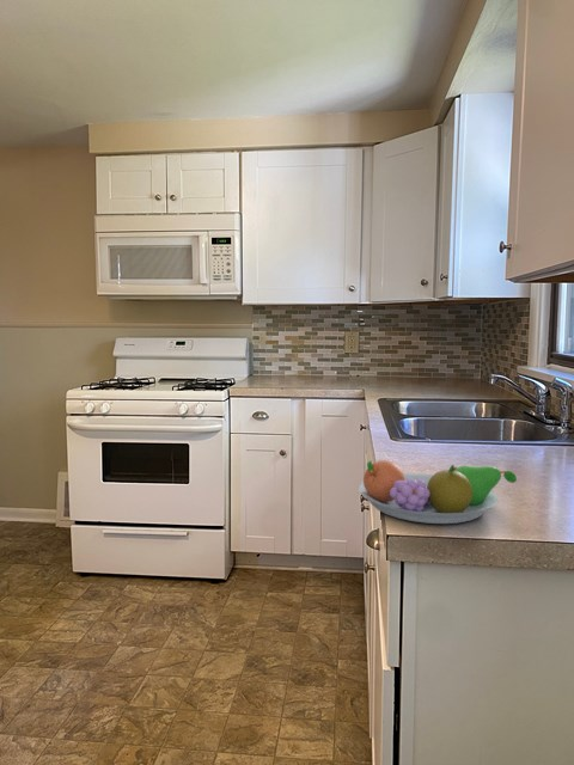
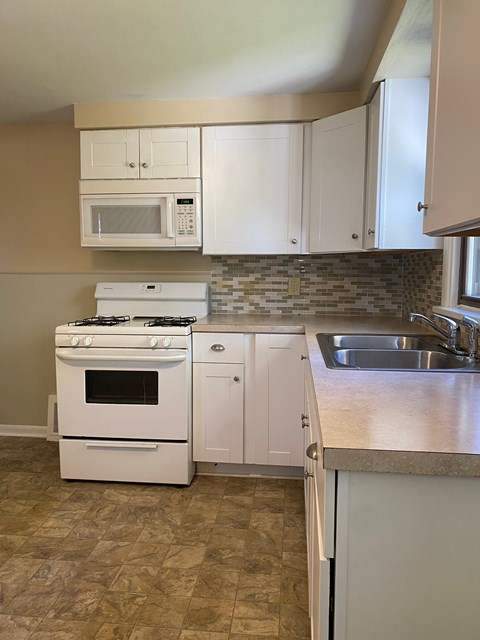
- fruit bowl [358,459,518,525]
